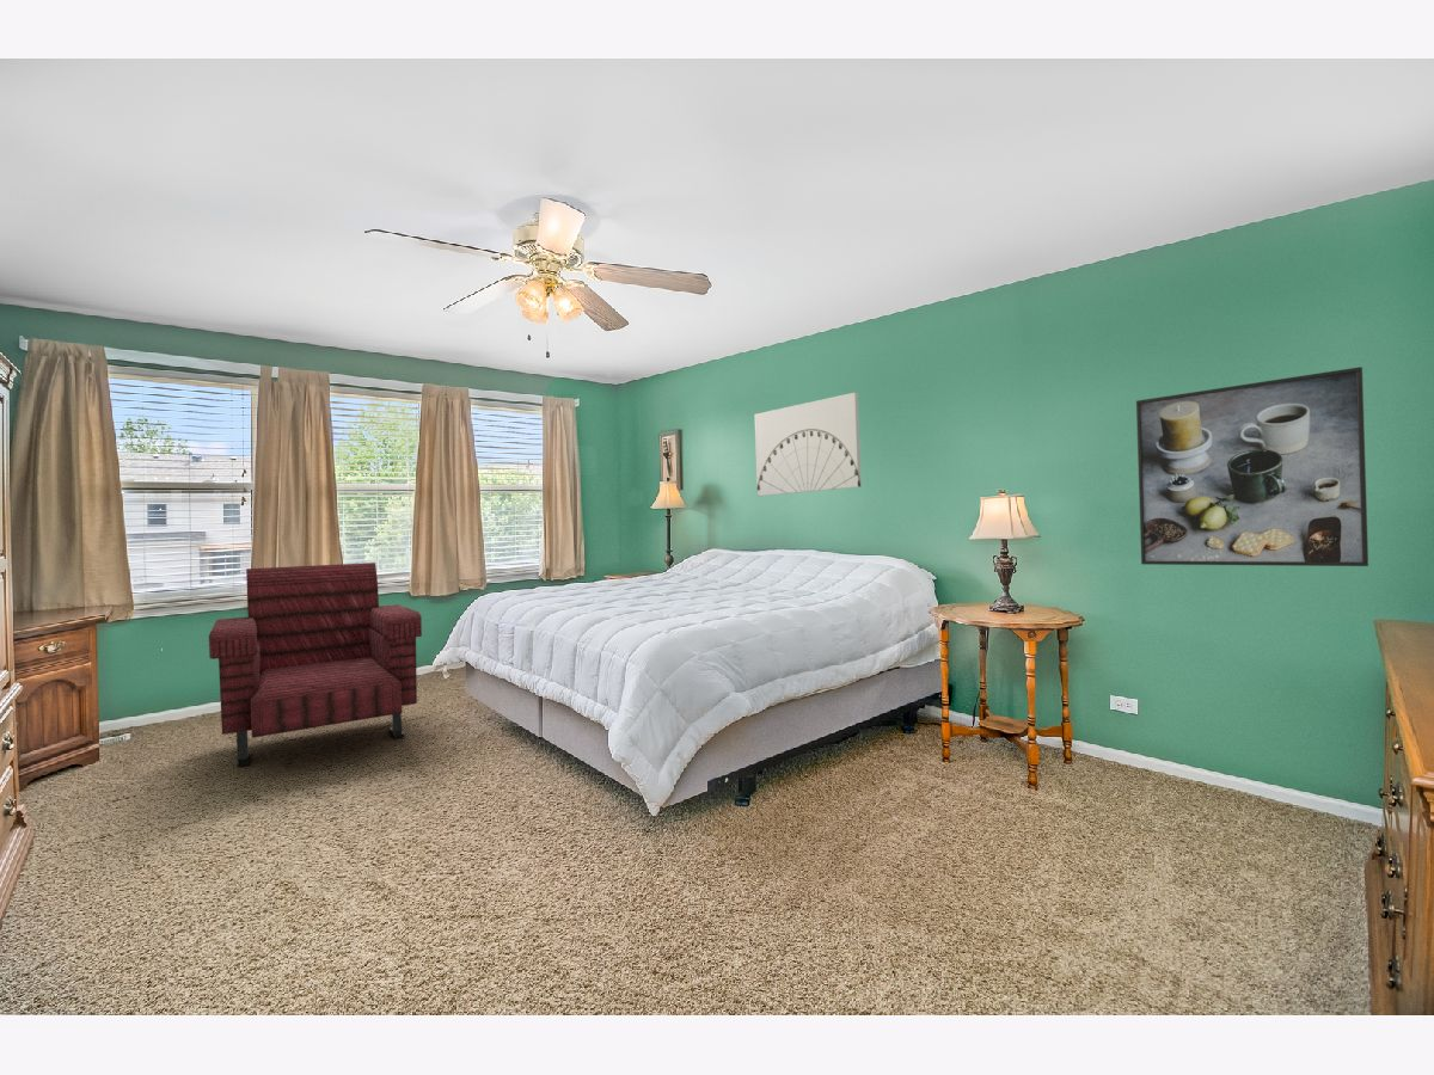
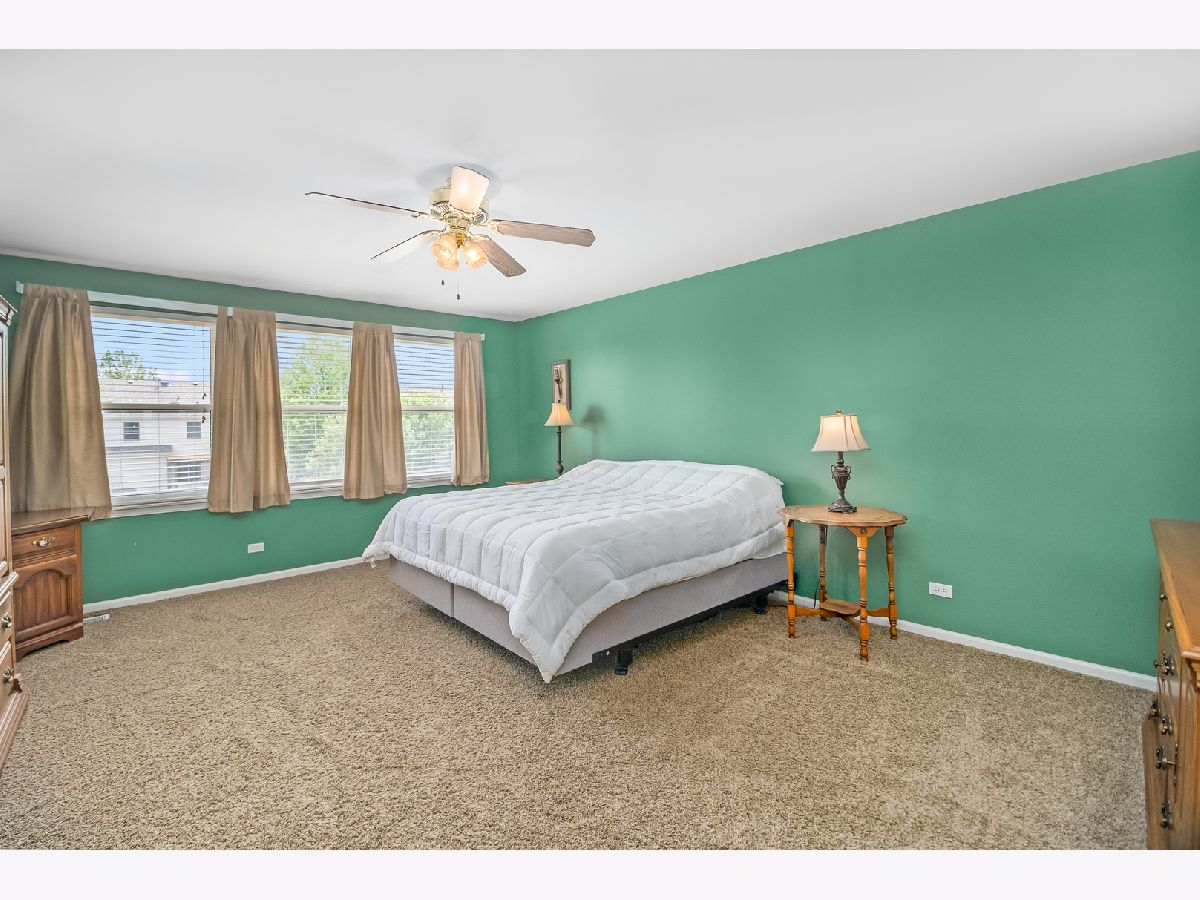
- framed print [1135,366,1369,567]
- wall art [753,392,863,497]
- armchair [208,561,423,768]
